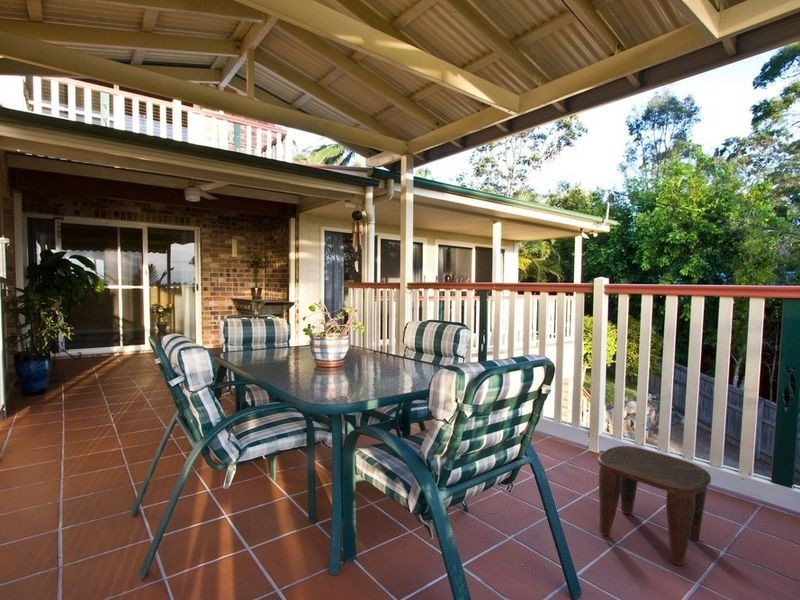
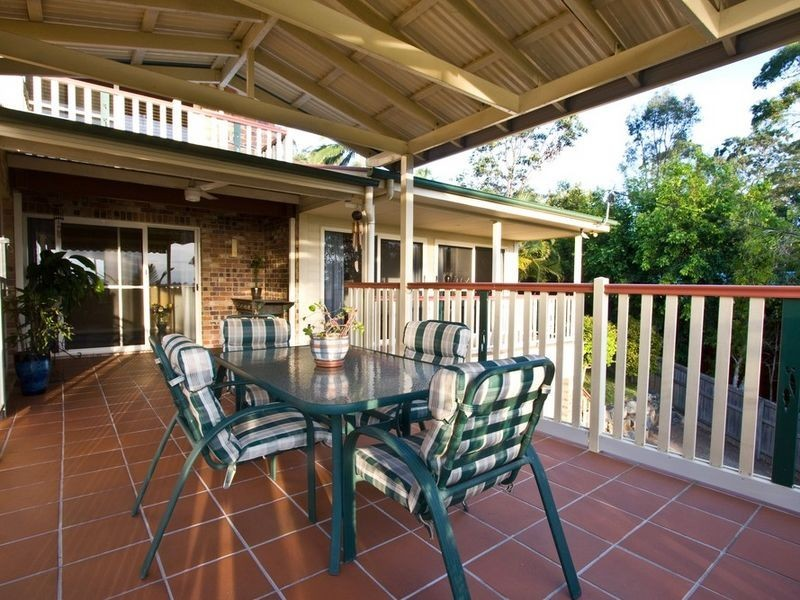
- stool [597,445,712,566]
